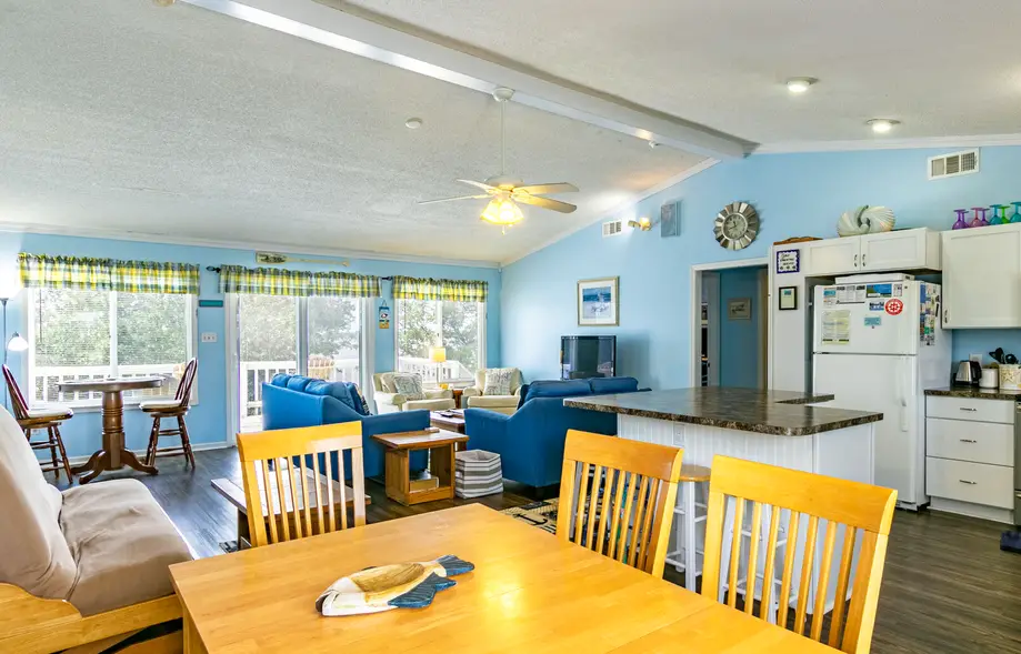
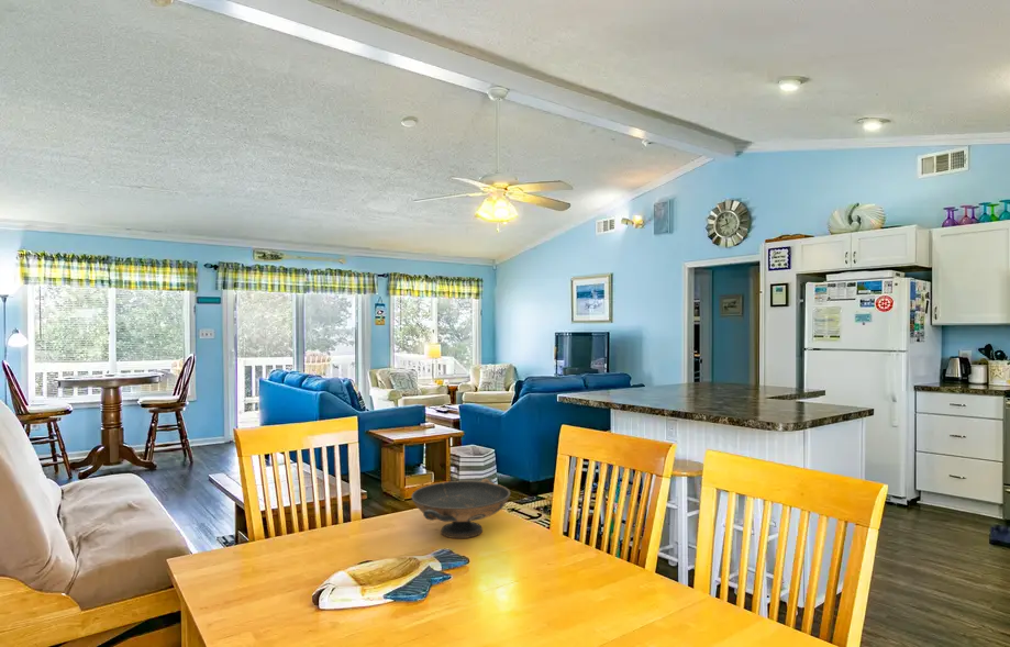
+ decorative bowl [410,477,511,539]
